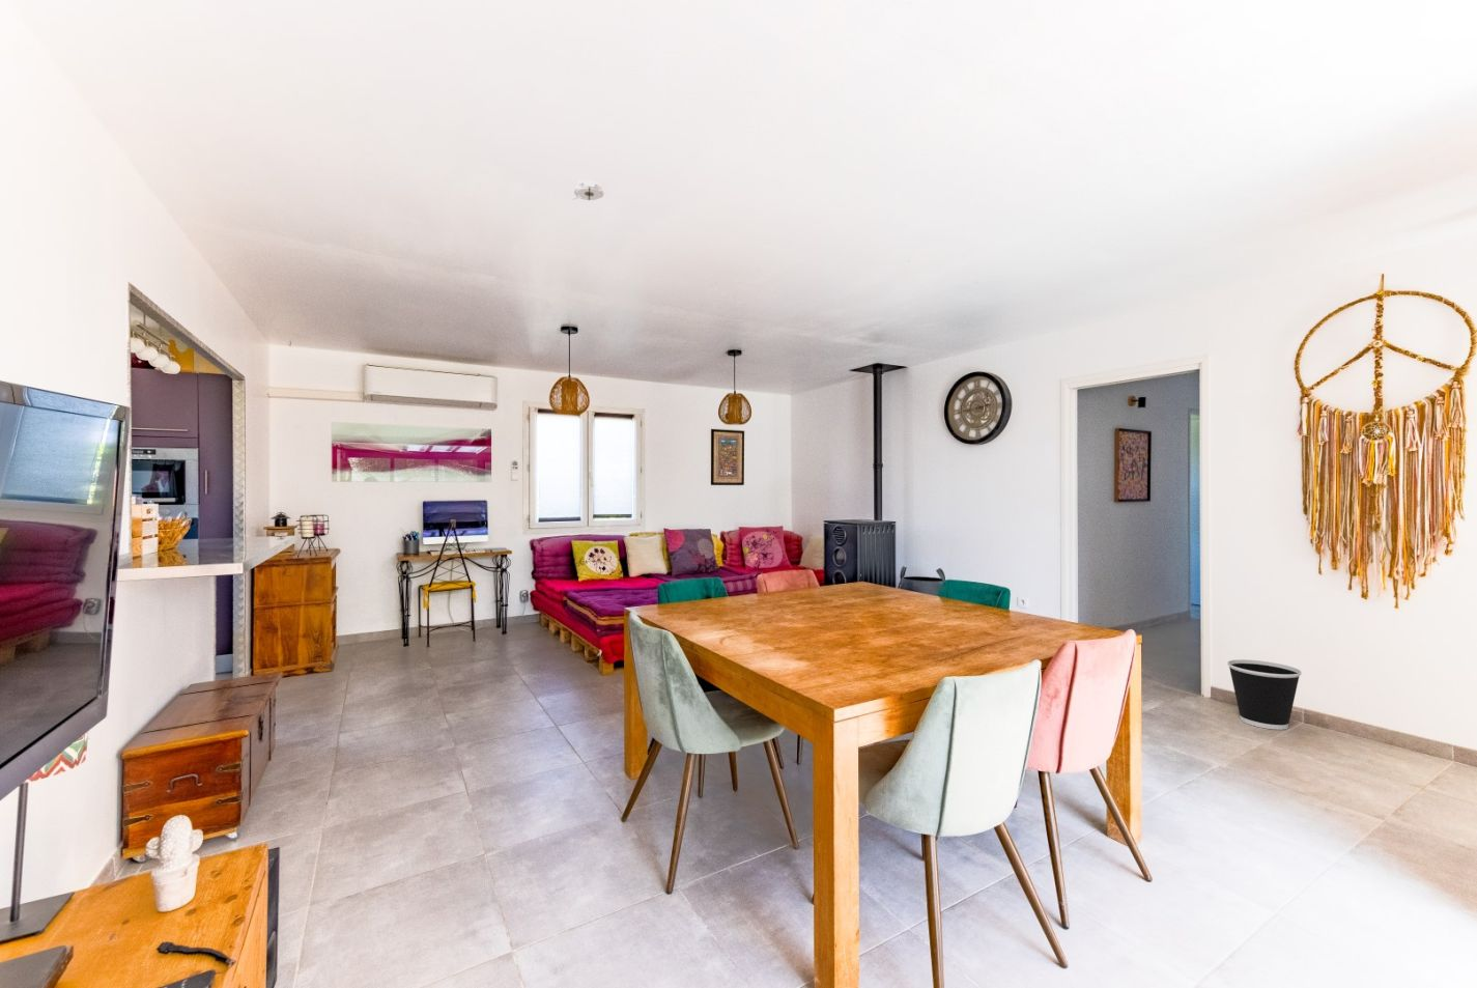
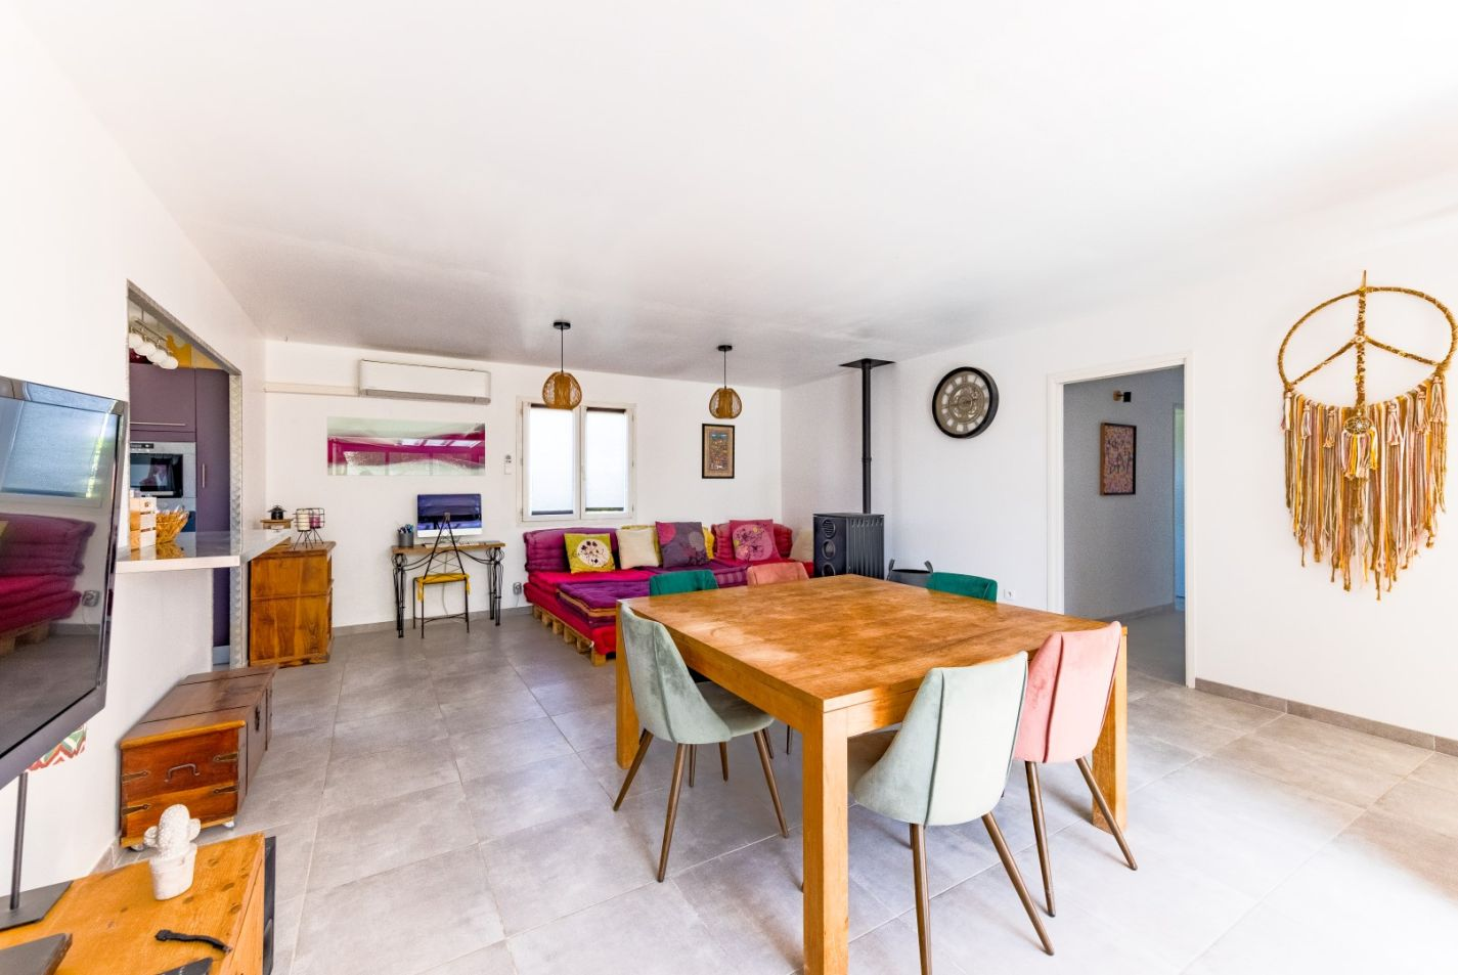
- smoke detector [573,180,605,201]
- wastebasket [1226,658,1302,731]
